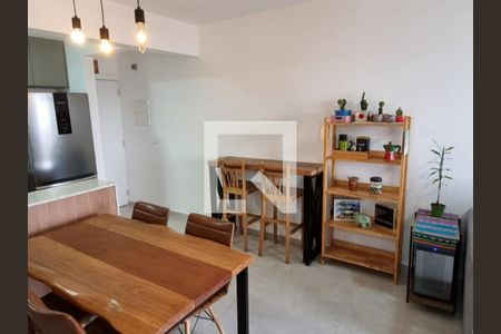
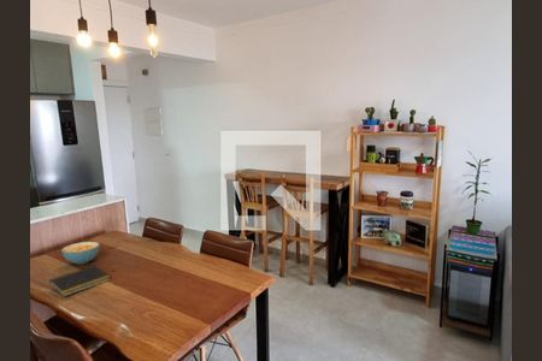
+ notepad [48,265,111,297]
+ cereal bowl [60,241,101,266]
